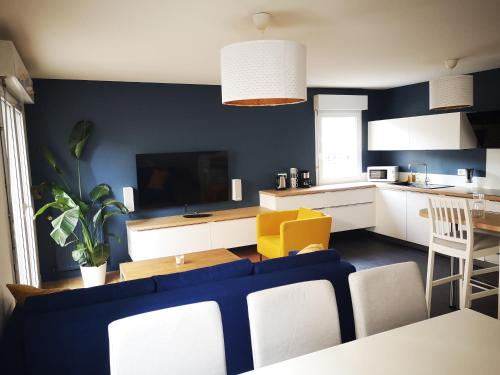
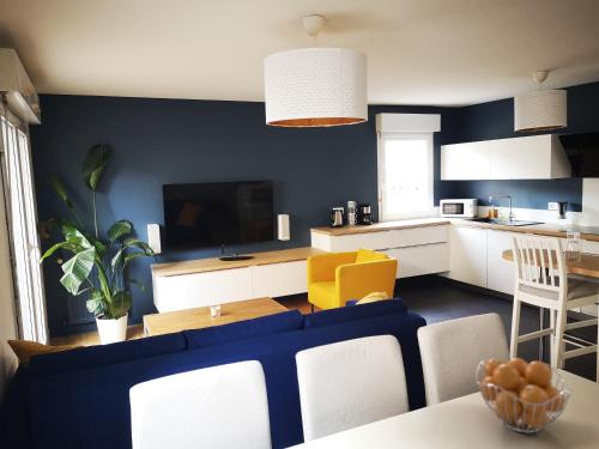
+ fruit basket [474,357,573,435]
